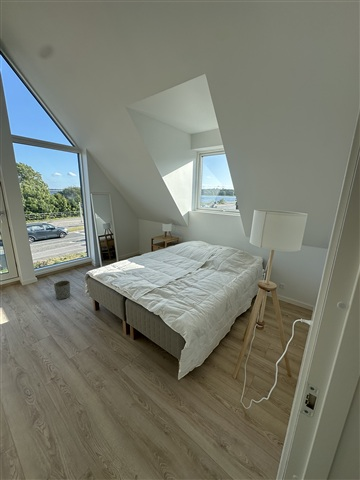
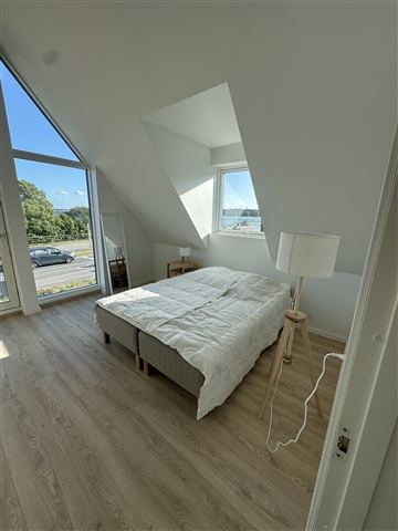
- planter [53,280,71,300]
